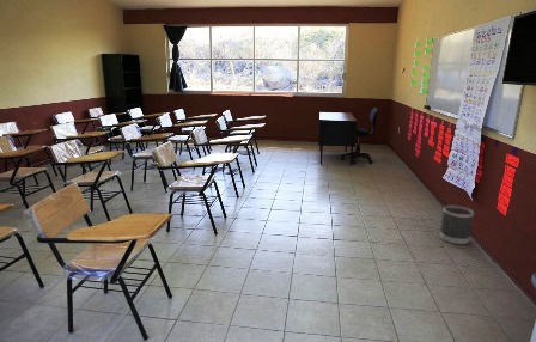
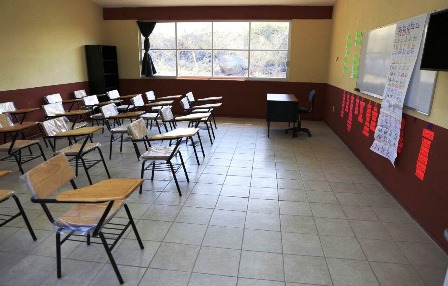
- wastebasket [438,204,475,245]
